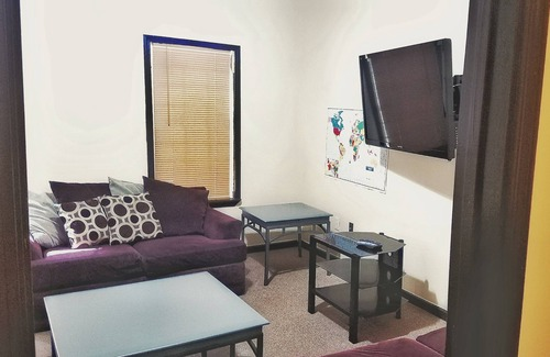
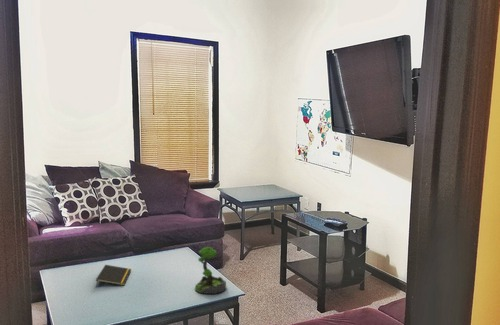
+ plant [194,246,227,295]
+ notepad [95,264,132,288]
